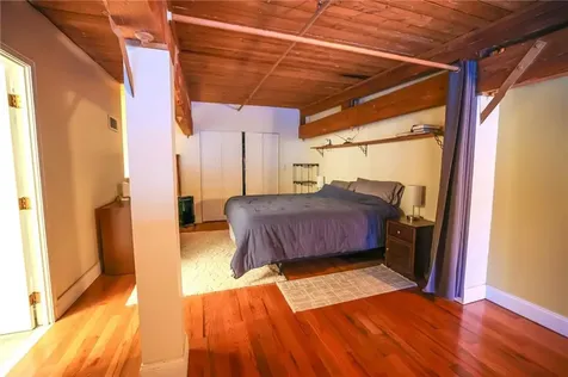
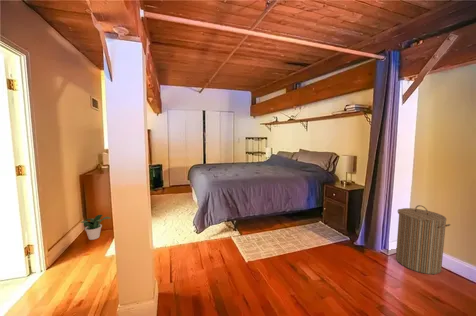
+ laundry hamper [395,204,451,275]
+ potted plant [80,214,112,241]
